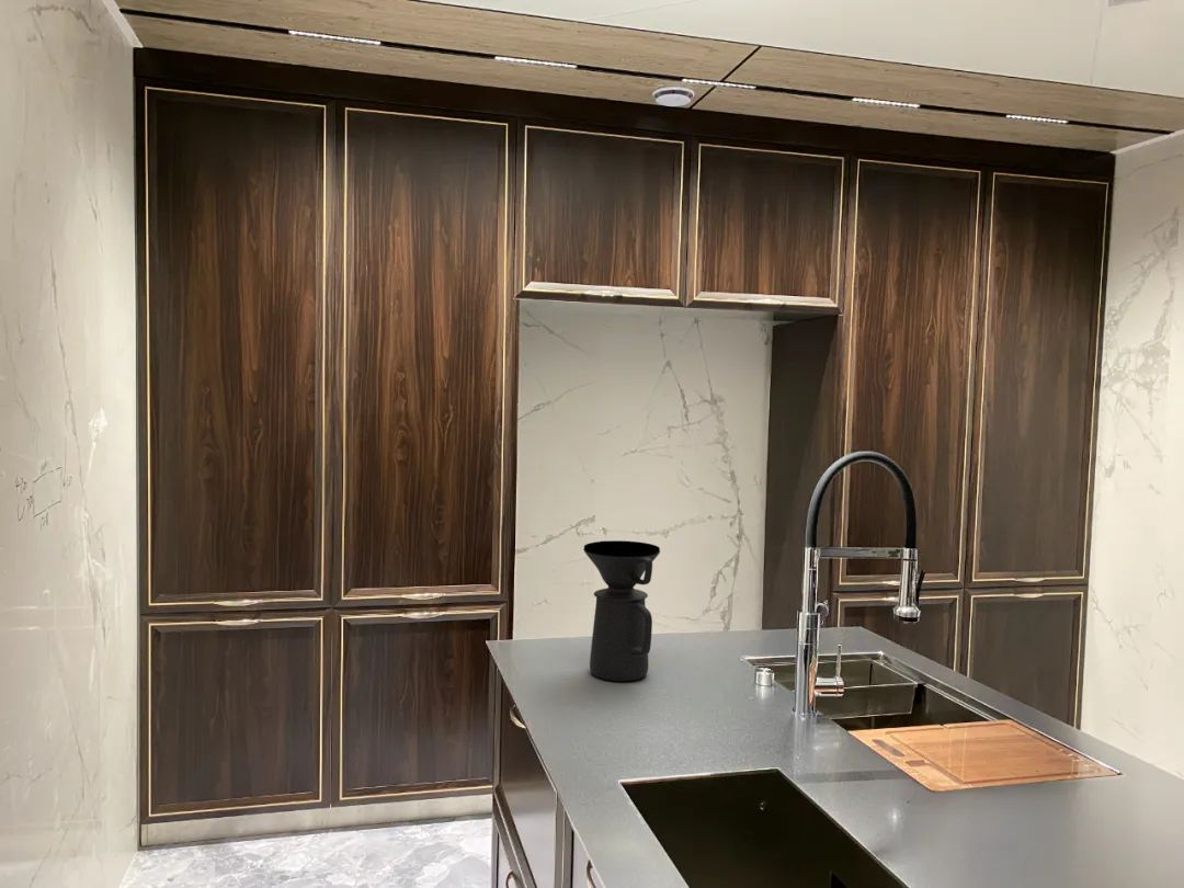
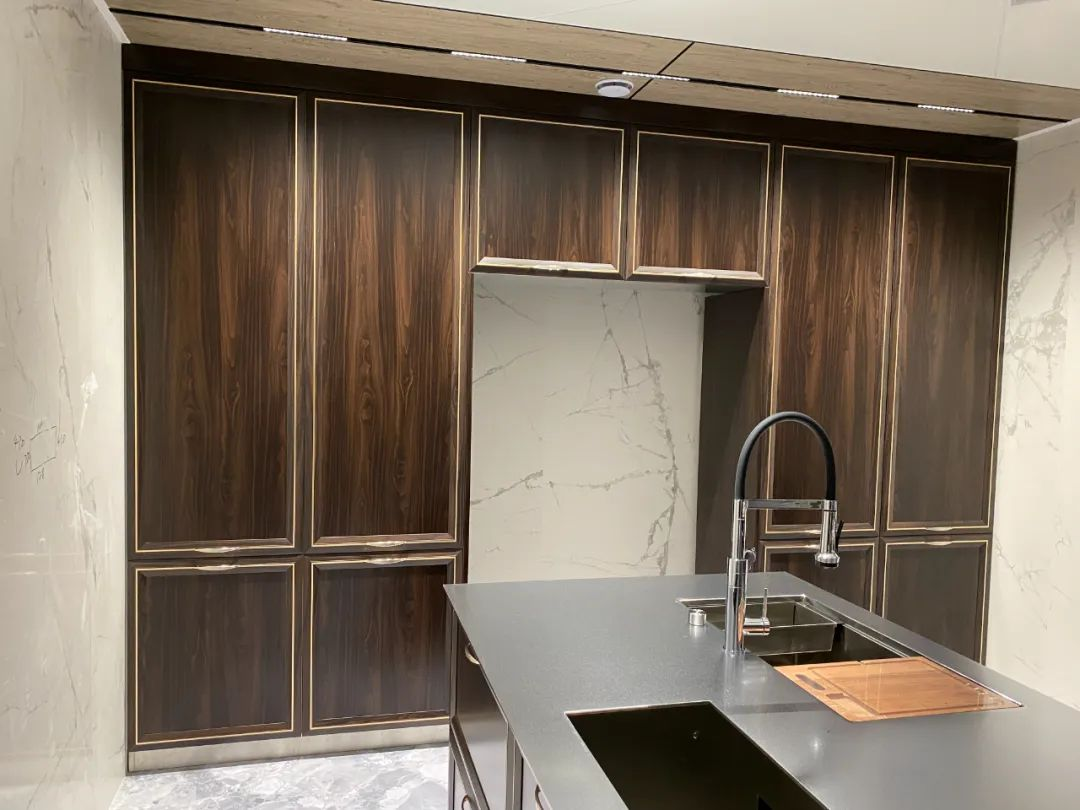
- coffee maker [582,539,661,682]
